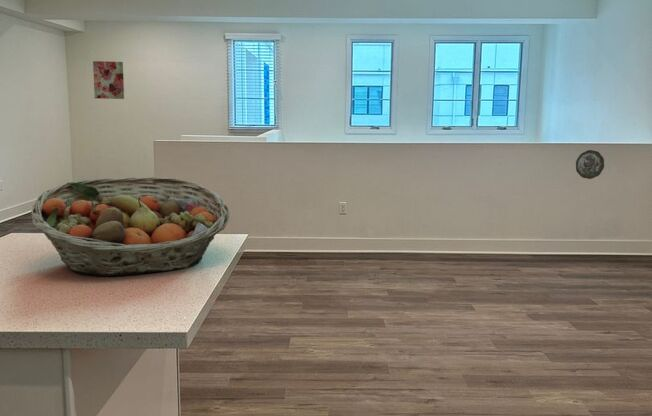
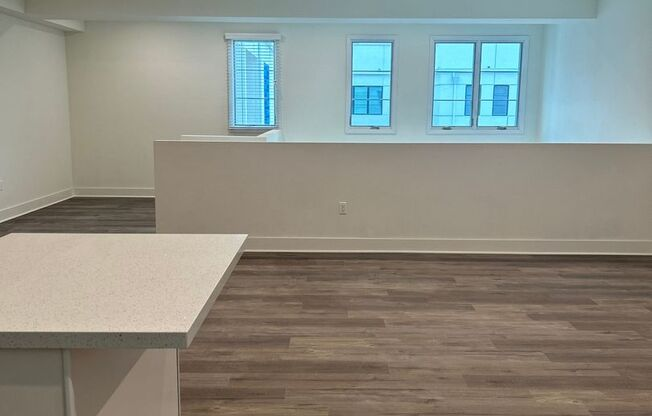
- wall art [92,60,125,100]
- decorative plate [575,149,605,180]
- fruit basket [30,176,231,277]
